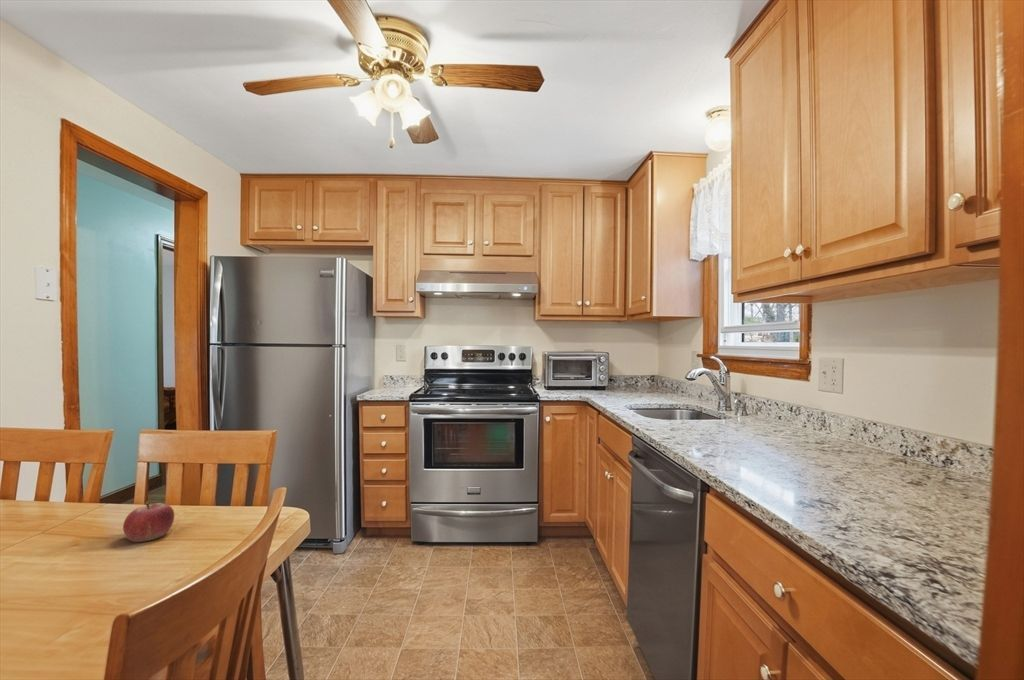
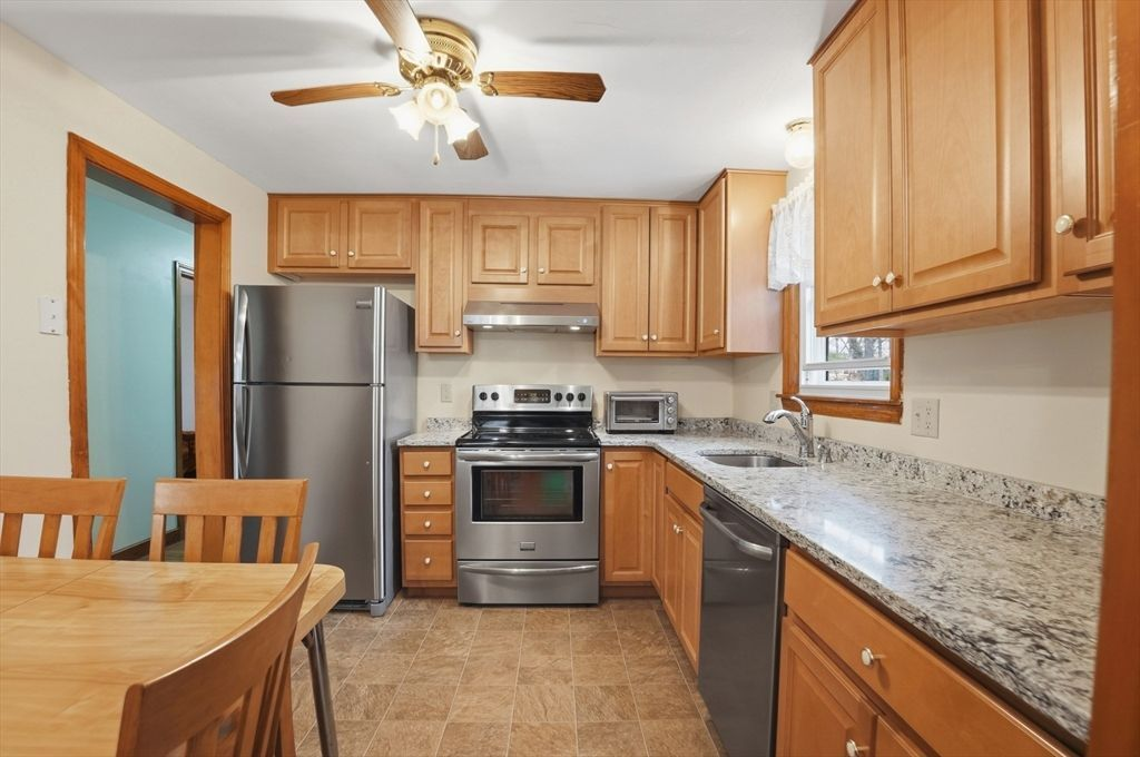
- fruit [122,501,175,543]
